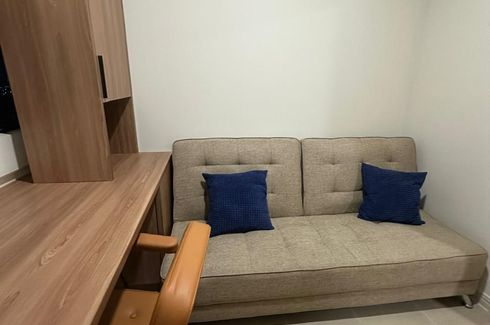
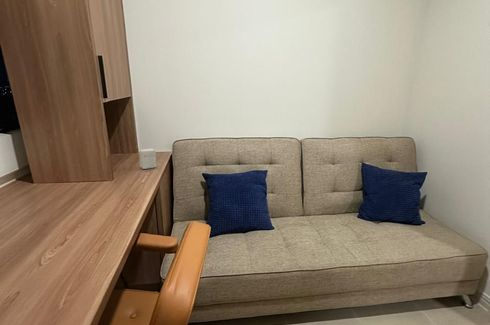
+ small box [138,148,157,170]
